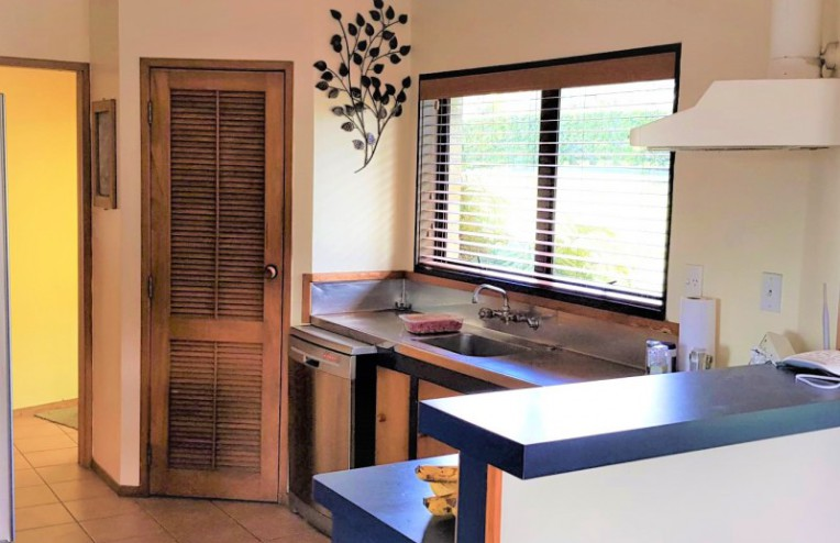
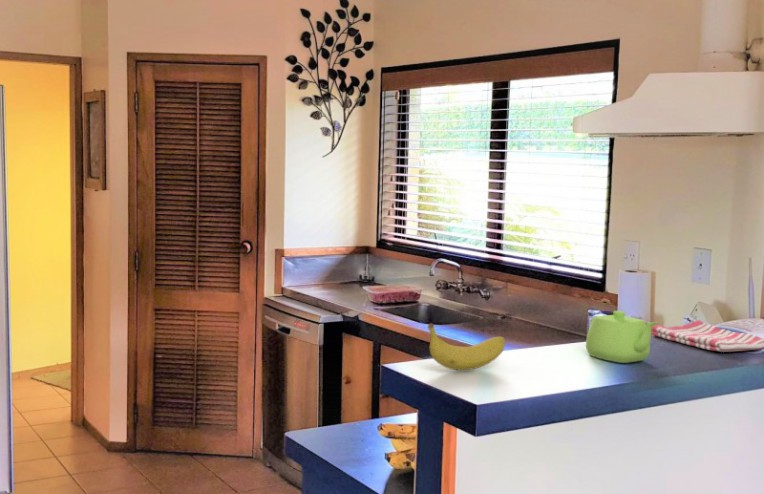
+ dish towel [651,319,764,353]
+ fruit [427,322,506,371]
+ teapot [585,310,659,364]
